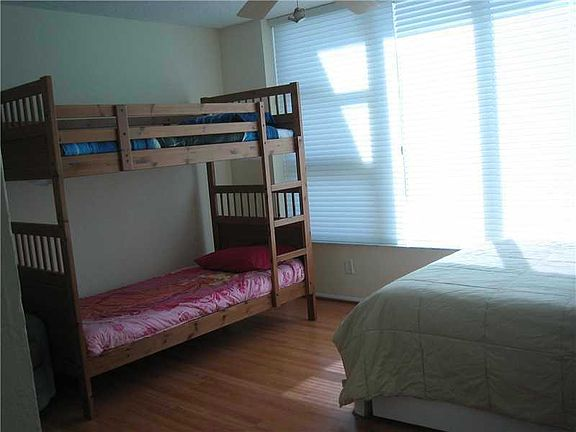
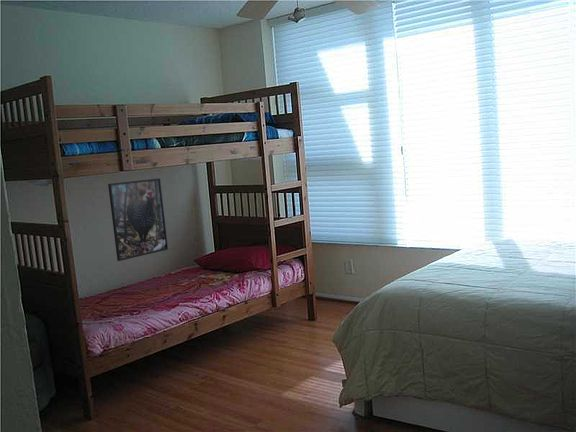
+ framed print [107,177,169,262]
